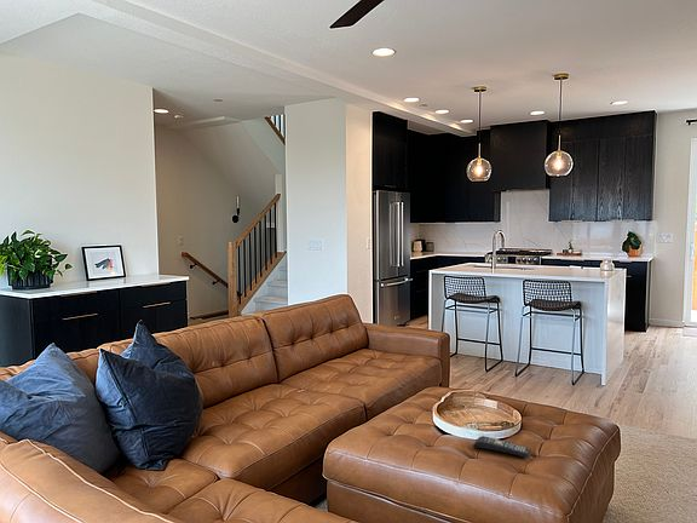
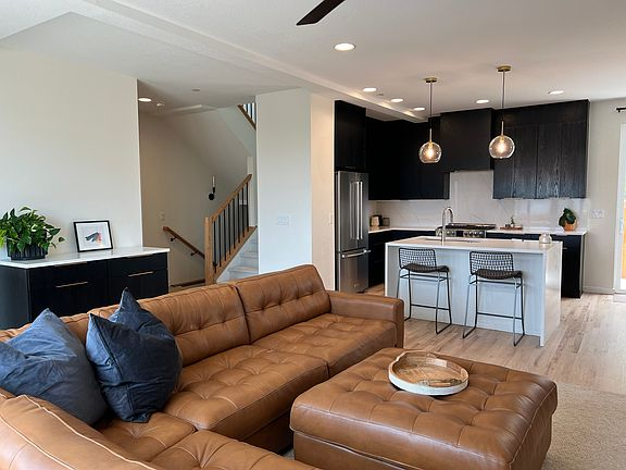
- remote control [472,435,532,459]
